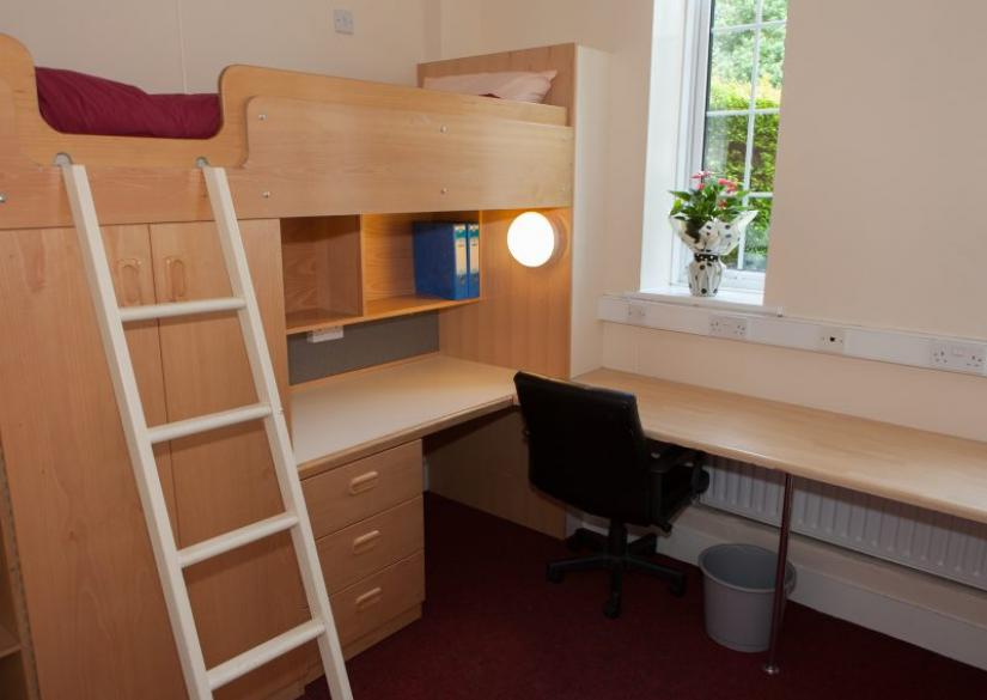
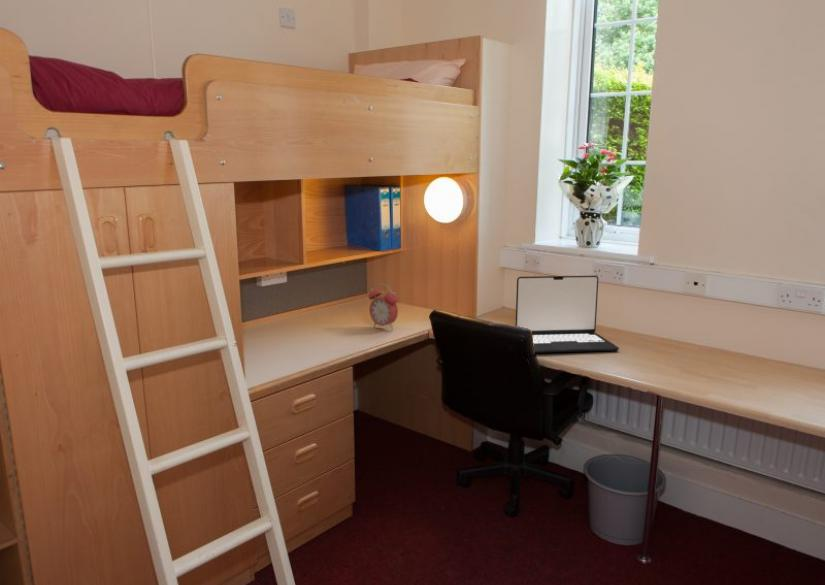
+ alarm clock [367,283,400,332]
+ laptop [514,275,620,354]
